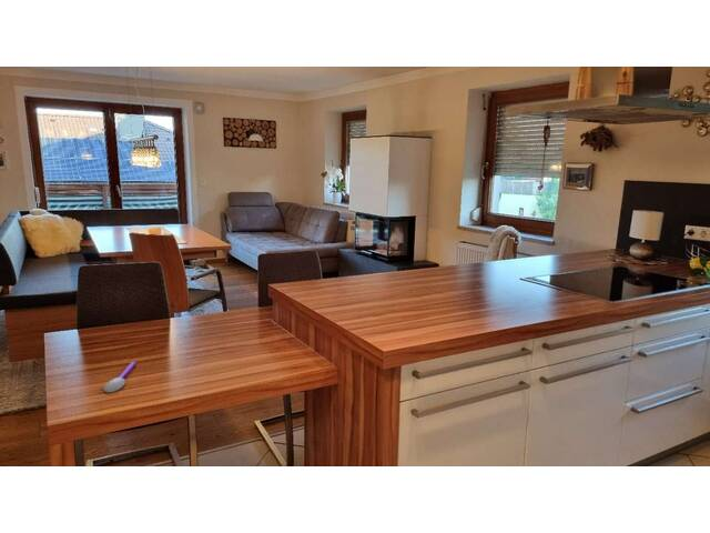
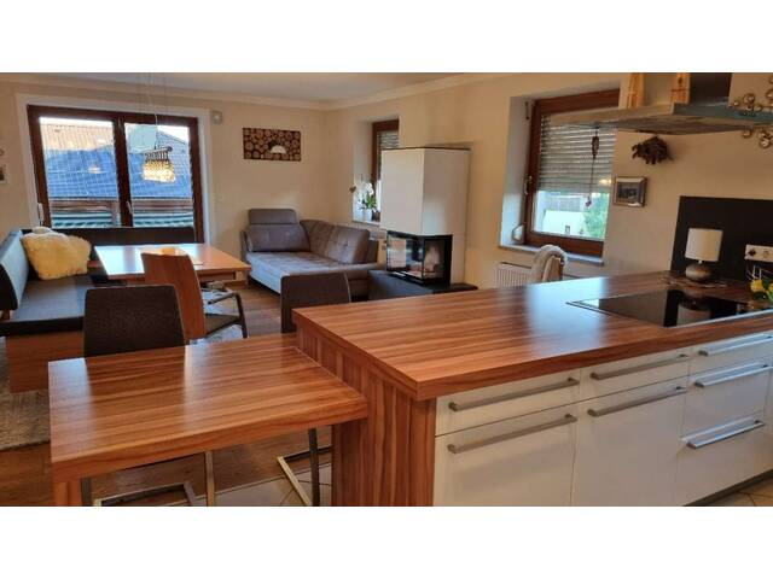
- spoon [103,361,138,393]
